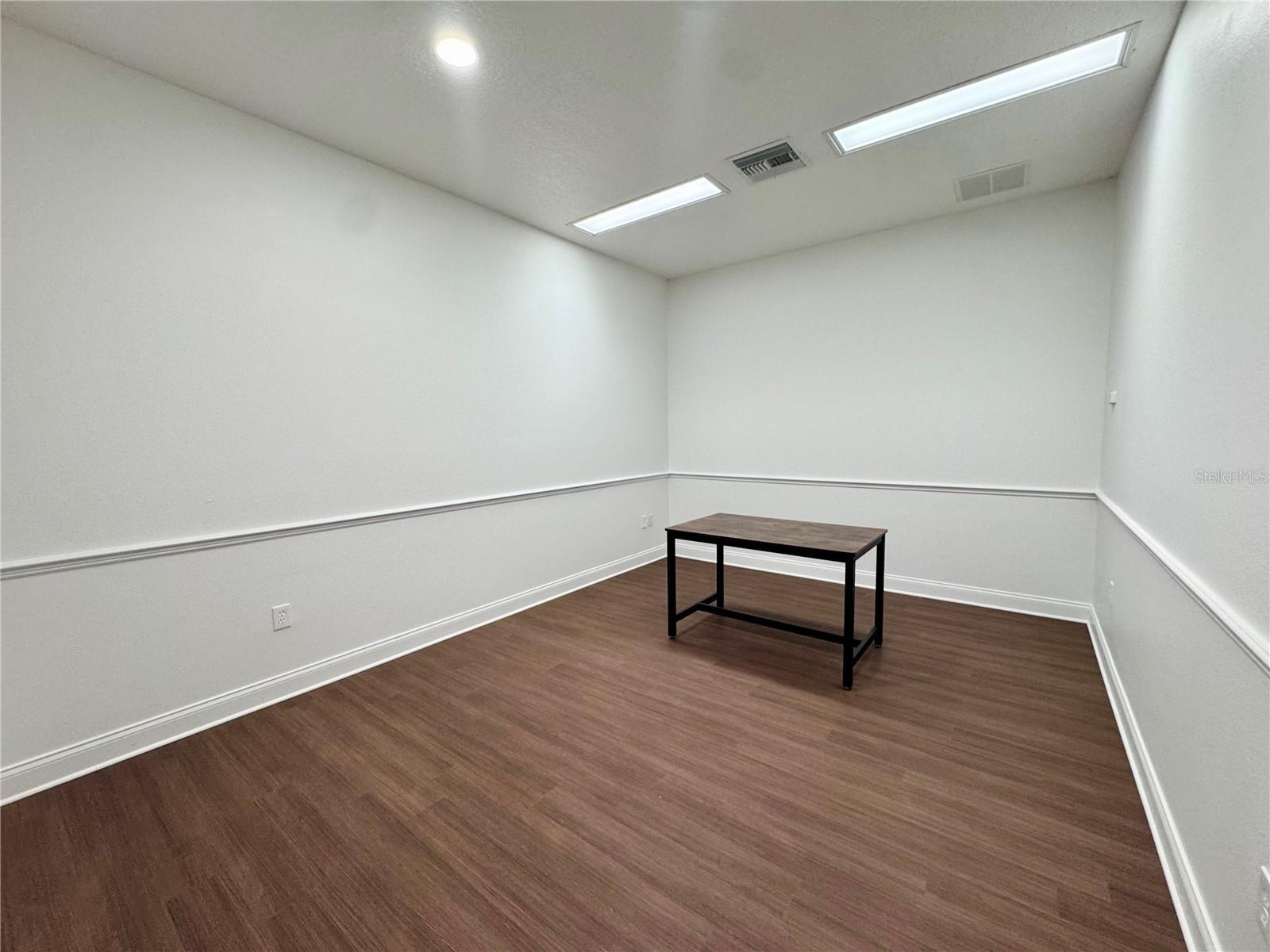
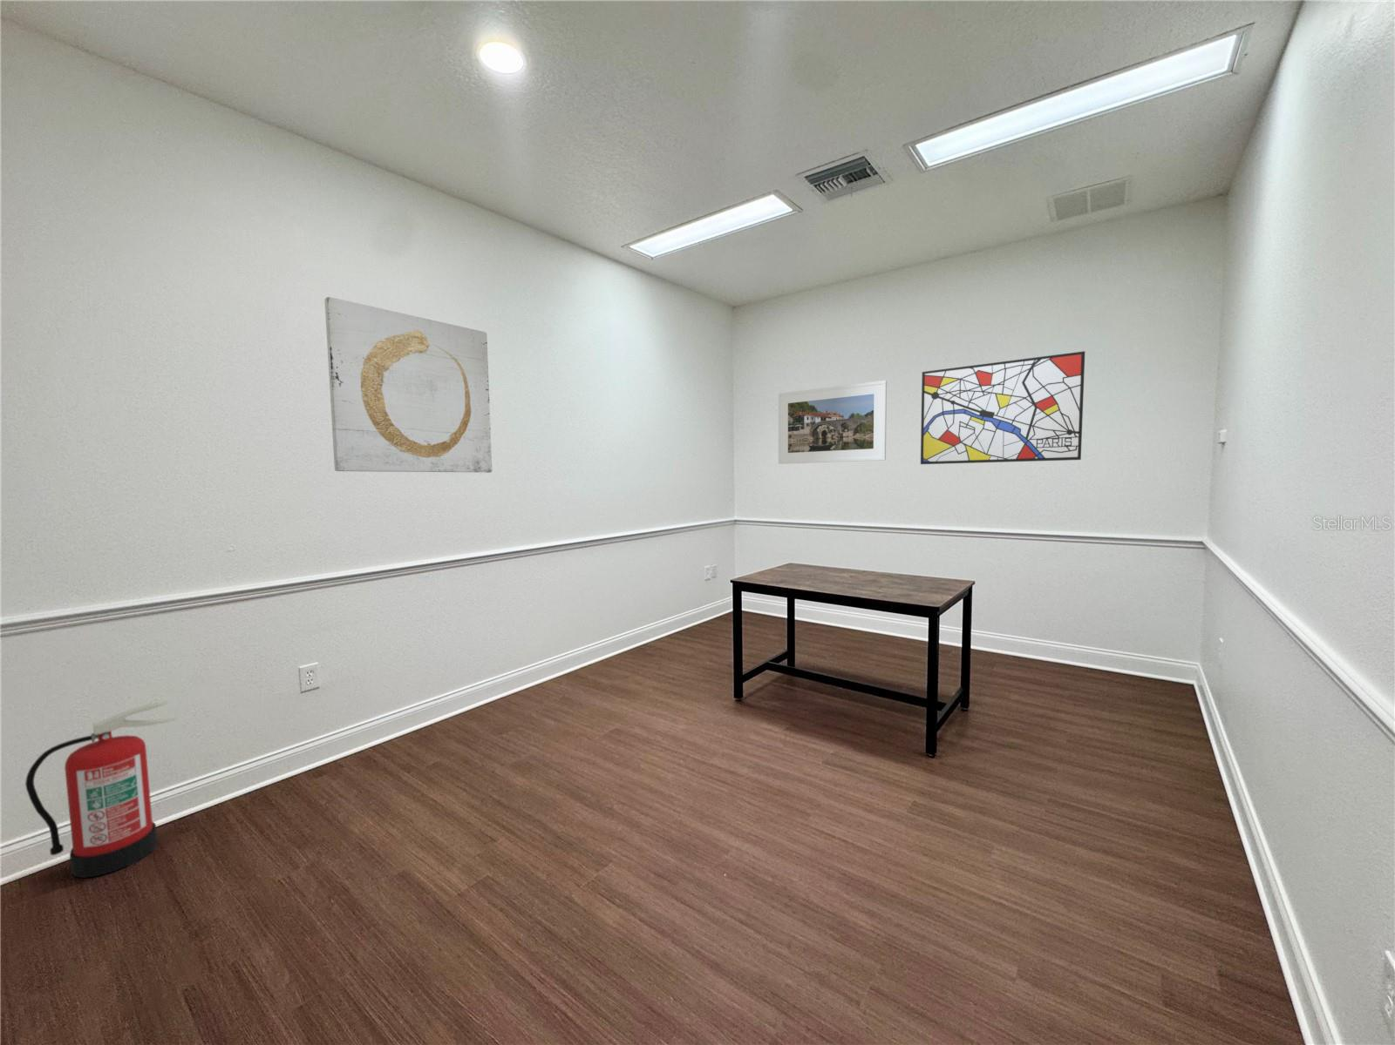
+ fire extinguisher [24,700,180,878]
+ wall art [919,350,1085,465]
+ wall art [323,296,492,474]
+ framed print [778,380,888,465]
